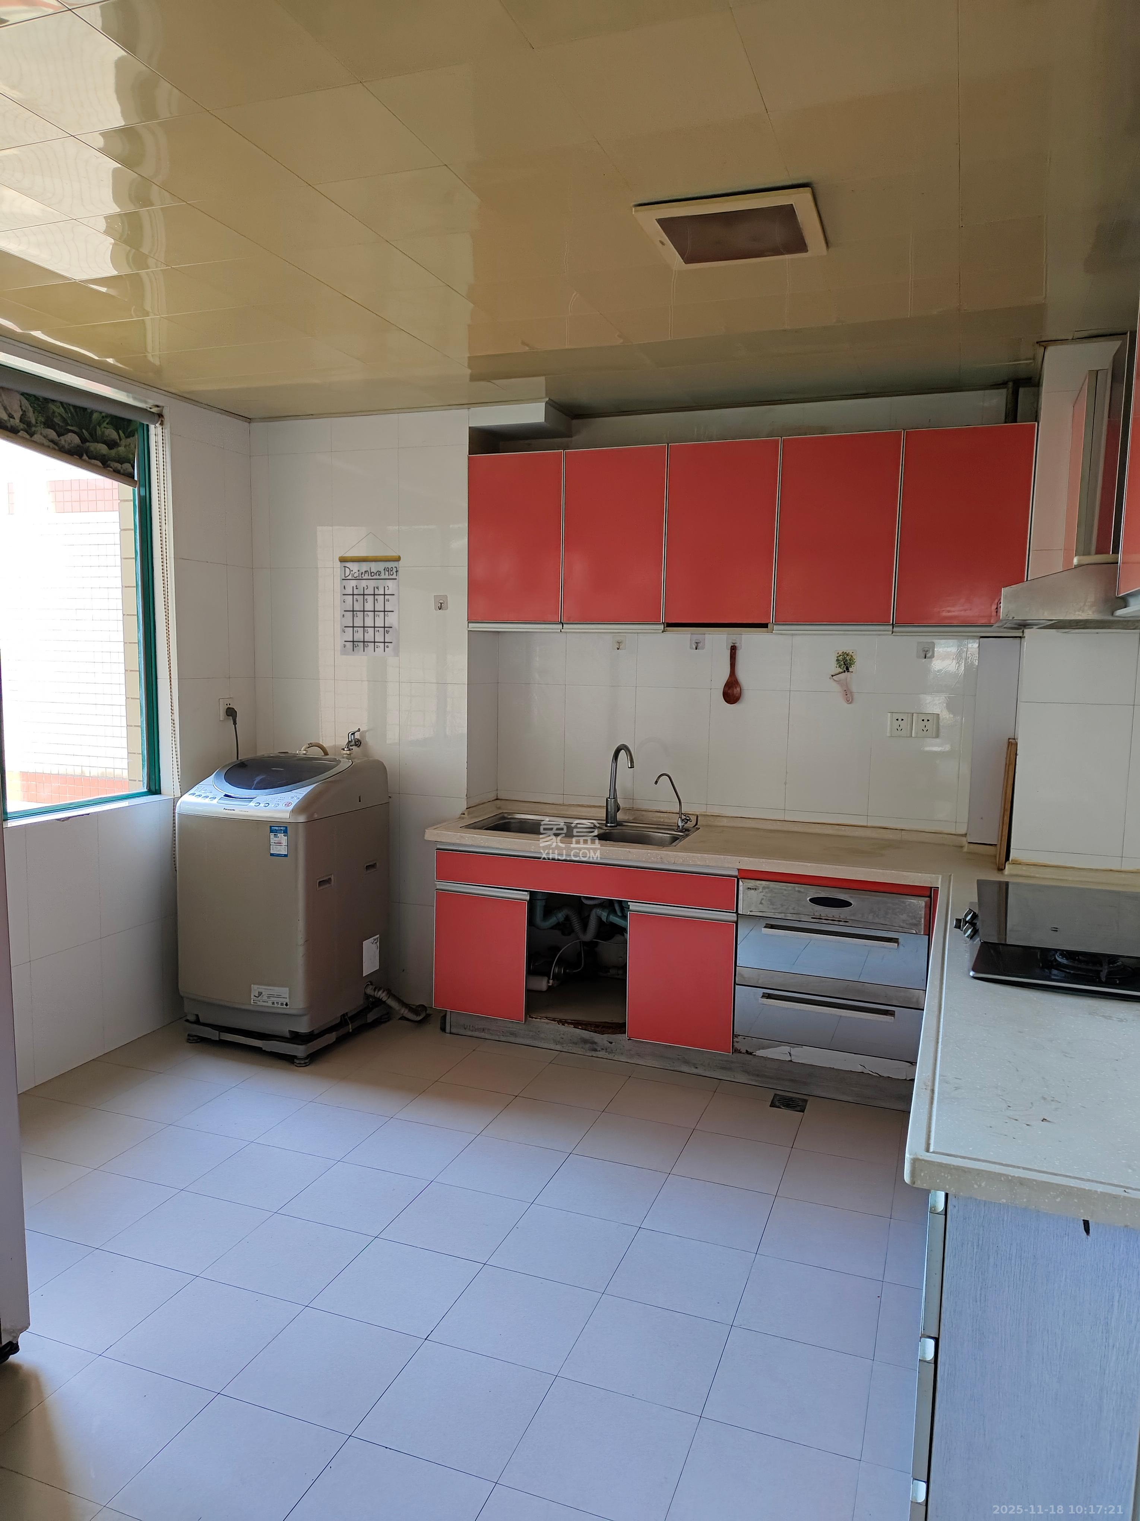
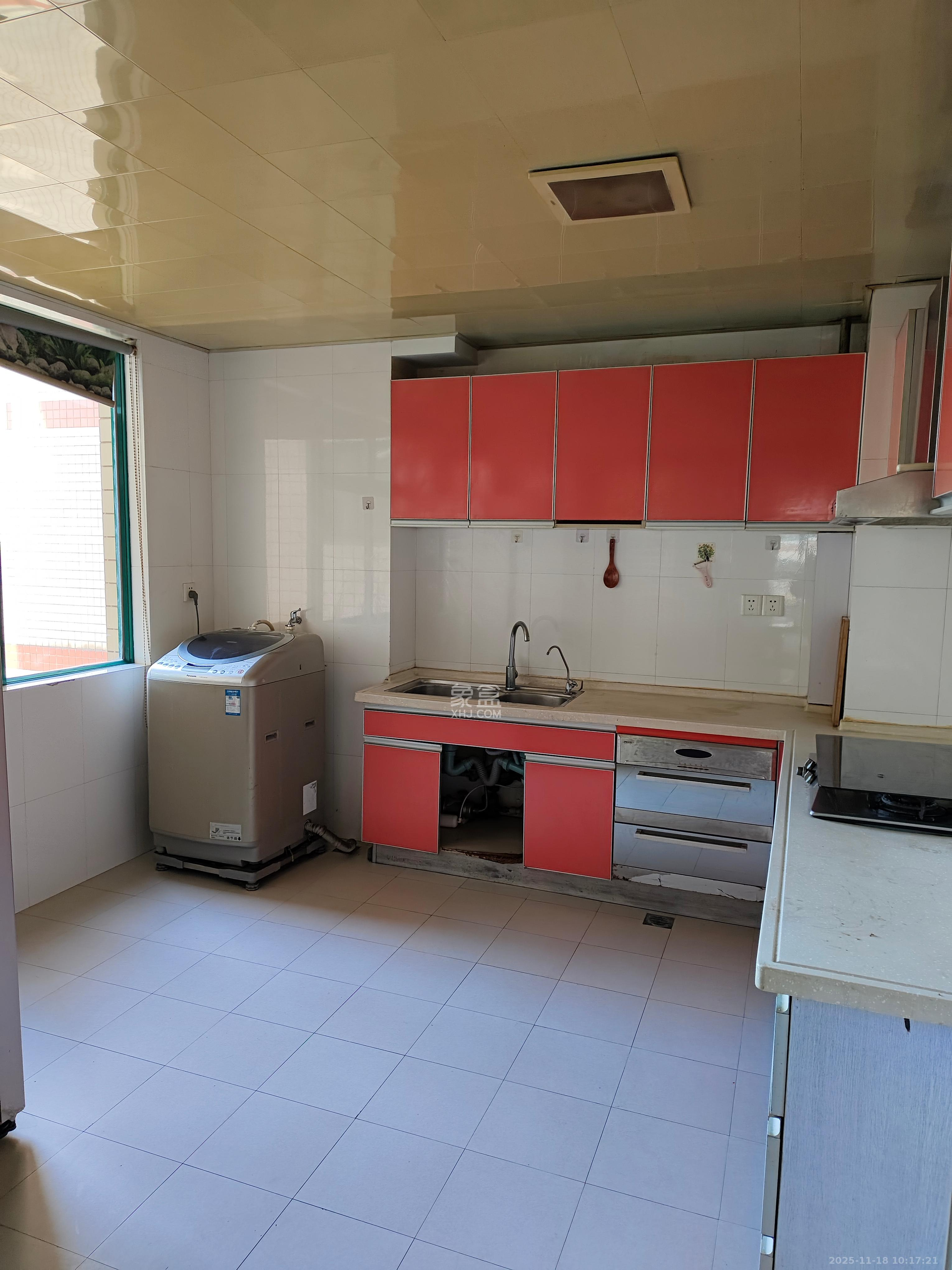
- calendar [338,532,401,658]
